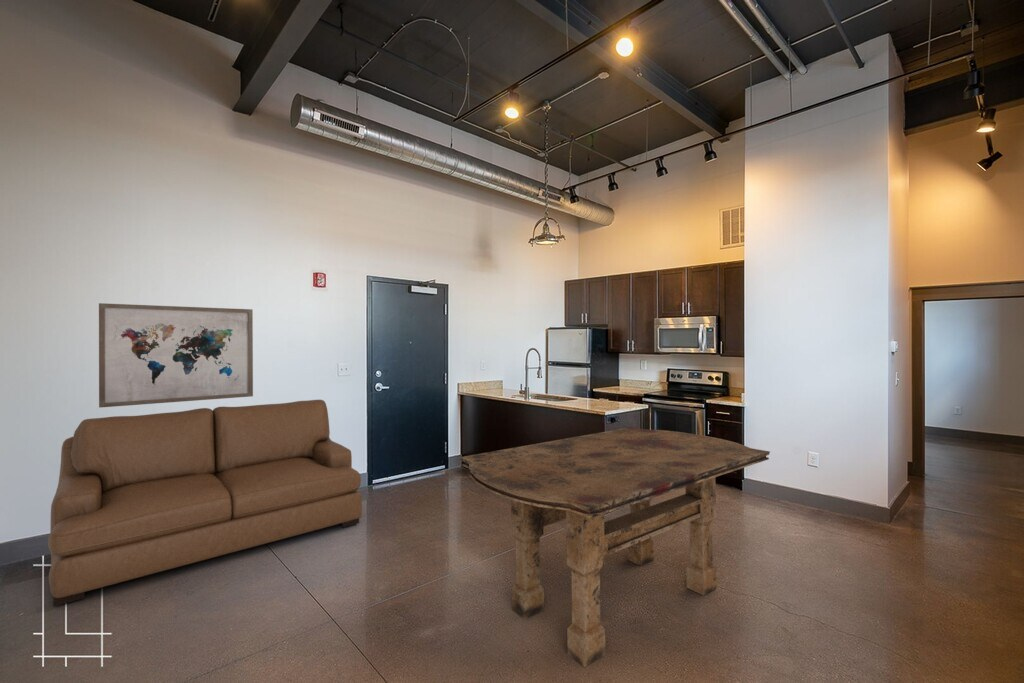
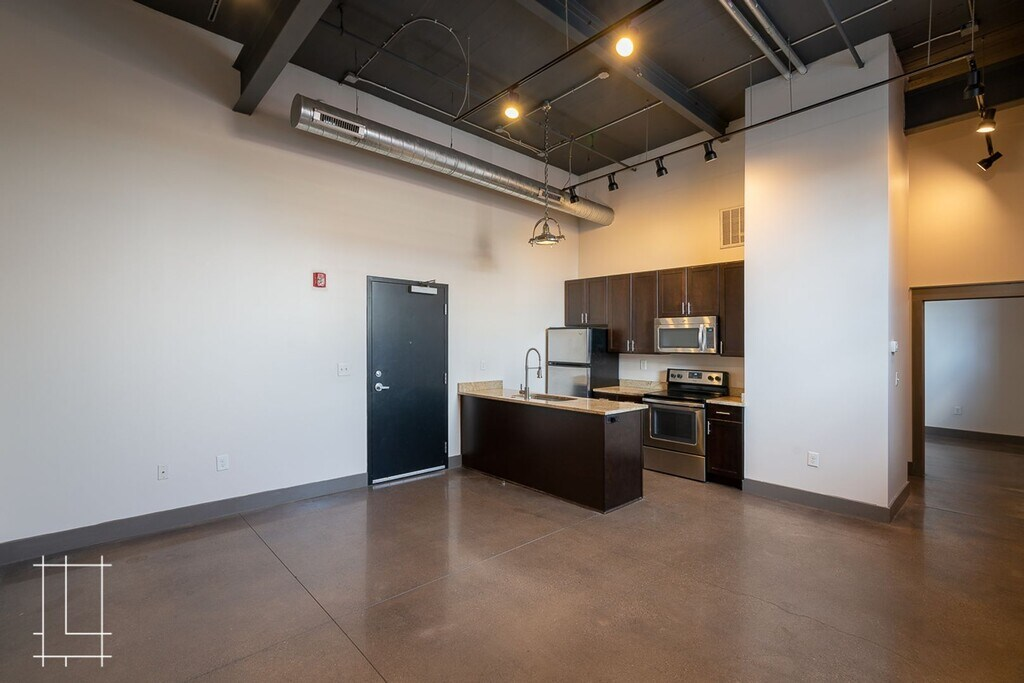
- dining table [459,426,771,668]
- sofa [47,399,363,607]
- wall art [98,302,254,408]
